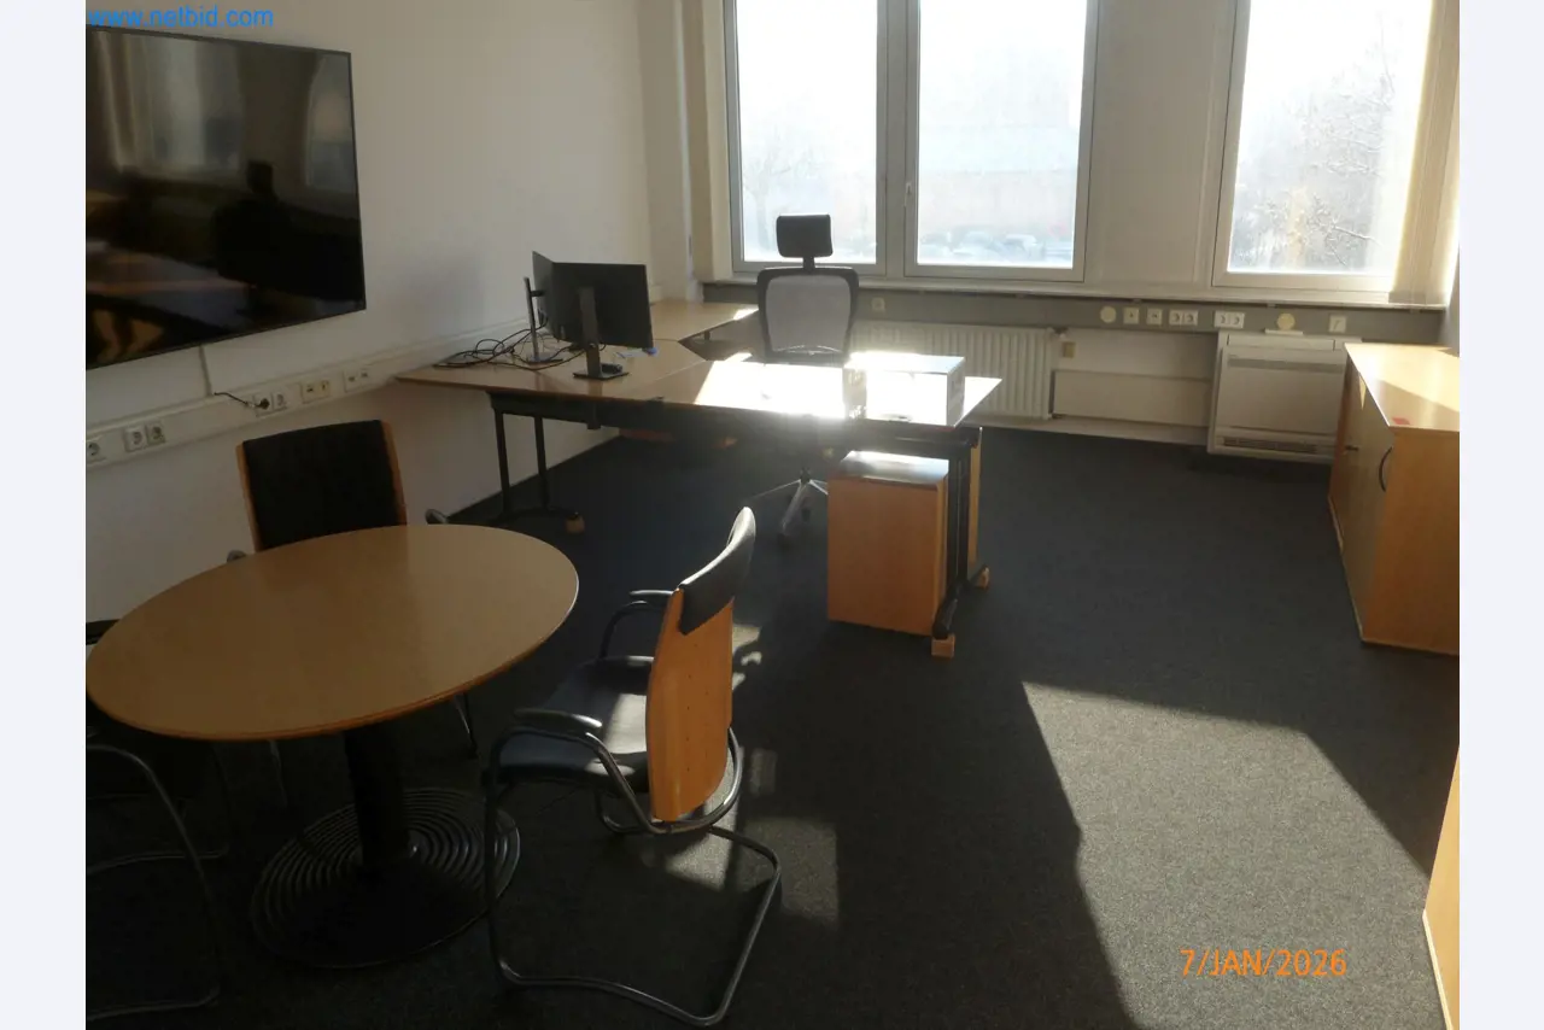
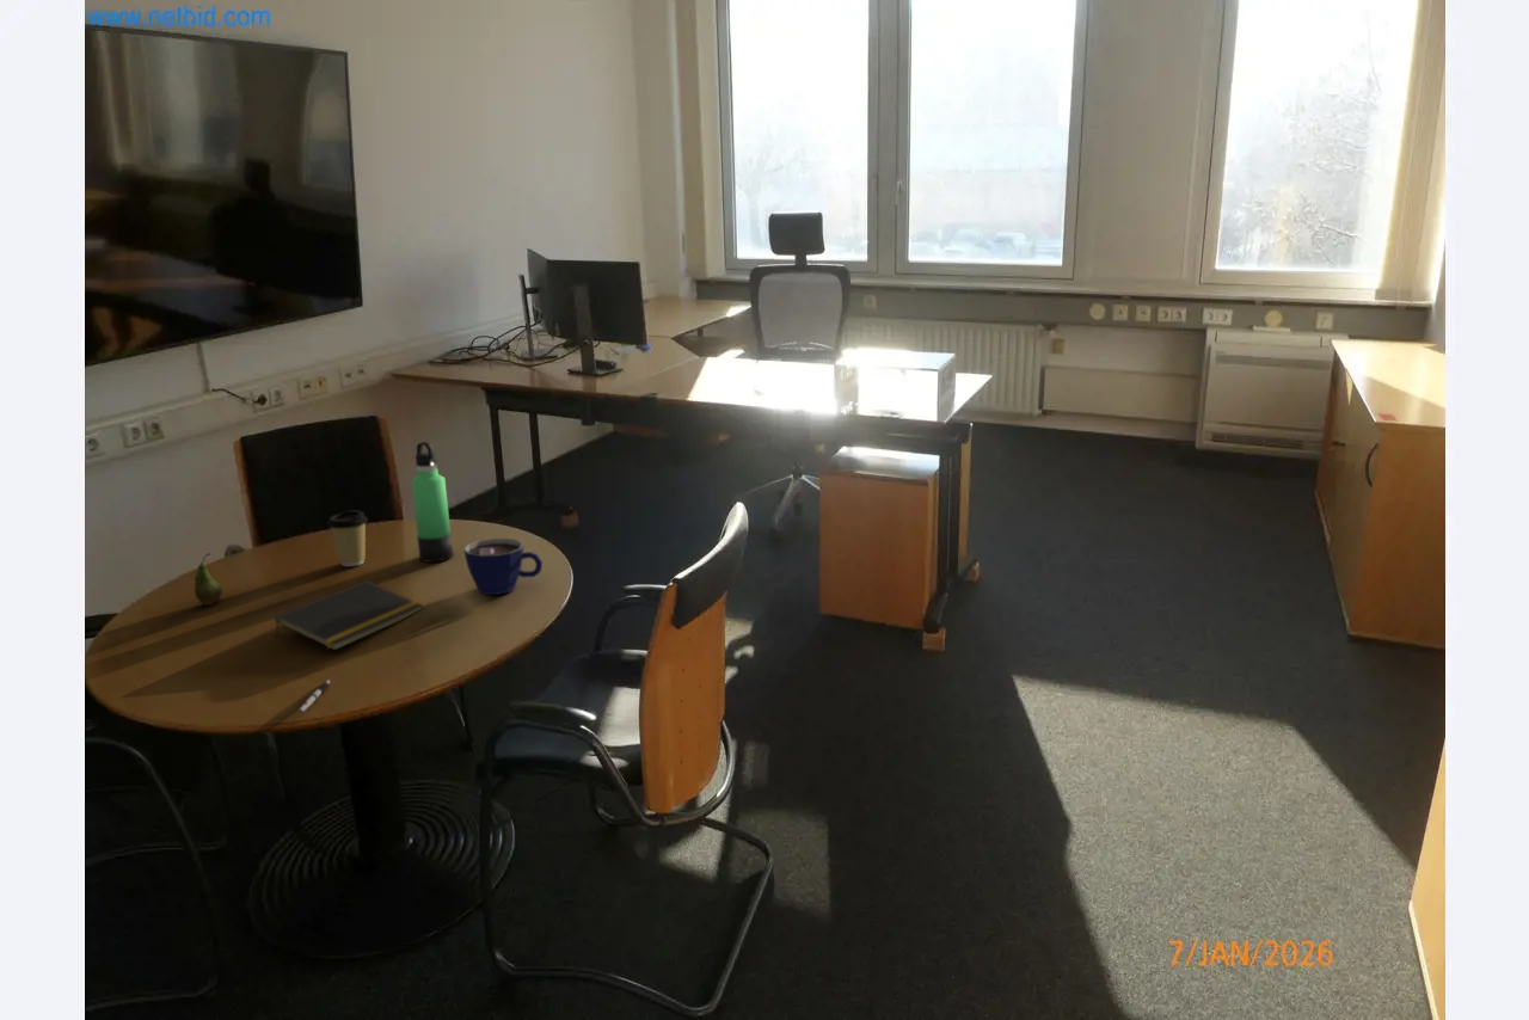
+ cup [463,537,544,596]
+ thermos bottle [411,441,454,564]
+ pen [297,678,331,714]
+ notepad [274,579,424,651]
+ coffee cup [326,509,369,567]
+ fruit [194,552,223,607]
